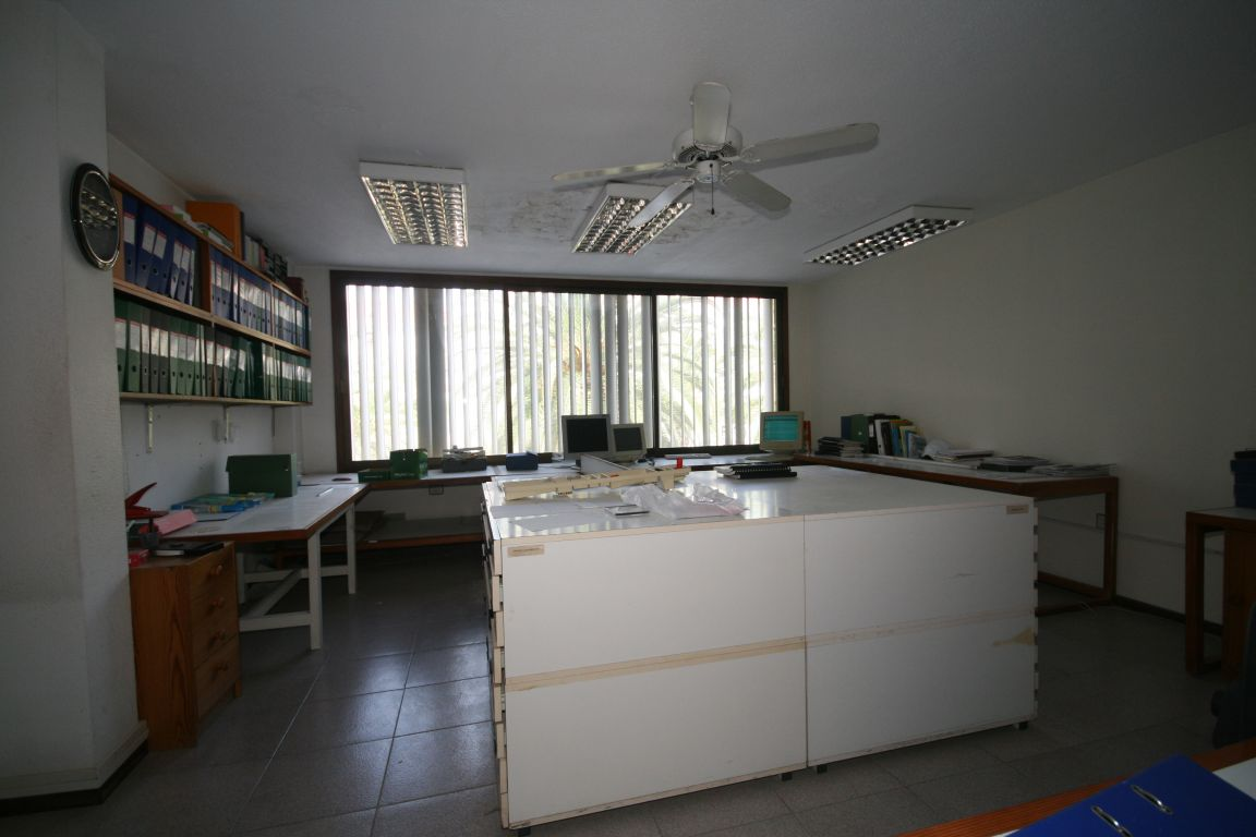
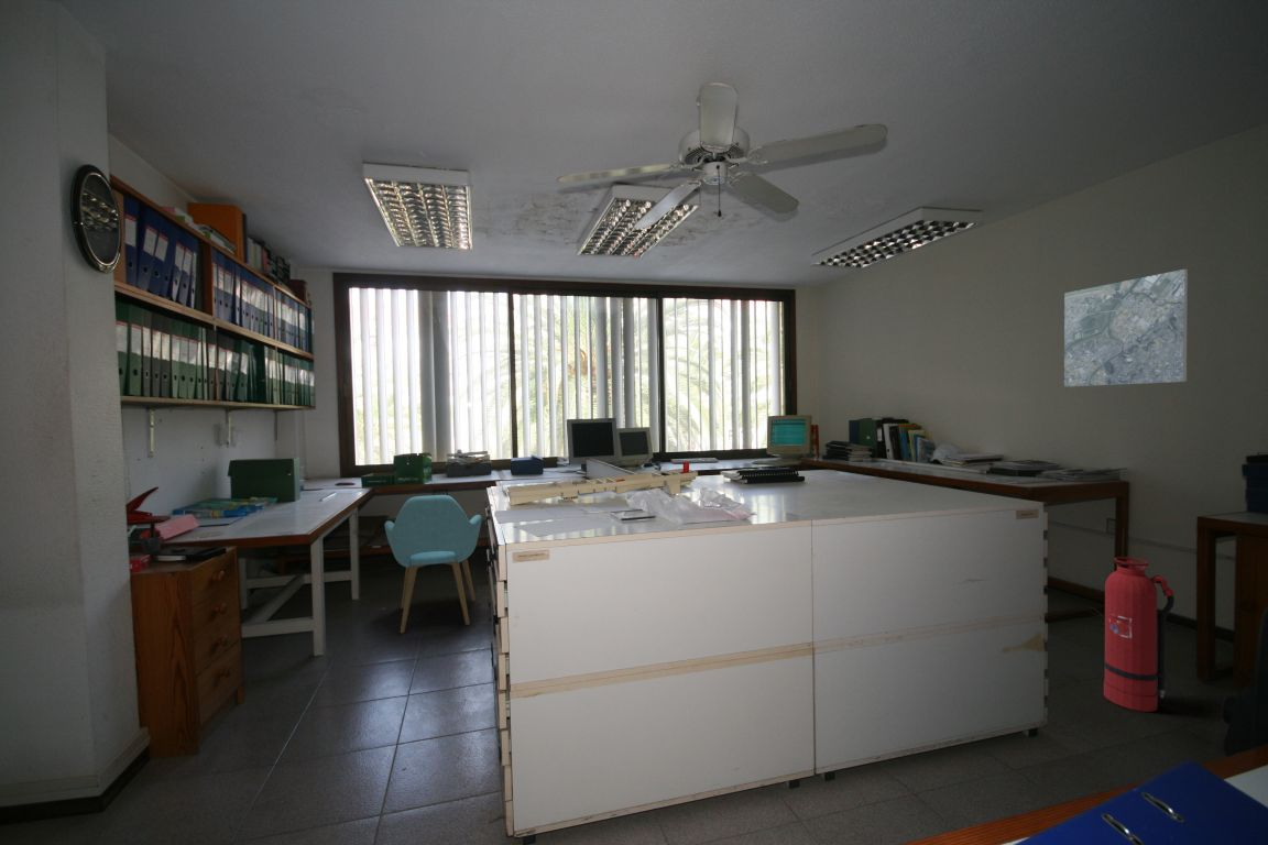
+ fire extinguisher [1103,556,1176,713]
+ chair [384,494,482,635]
+ map [1063,268,1189,387]
